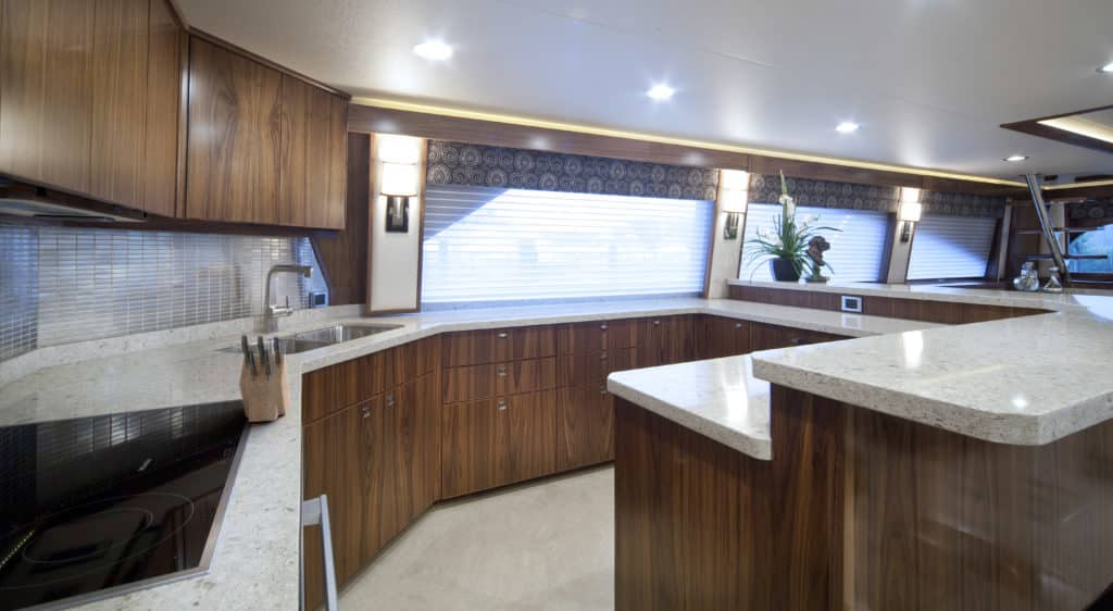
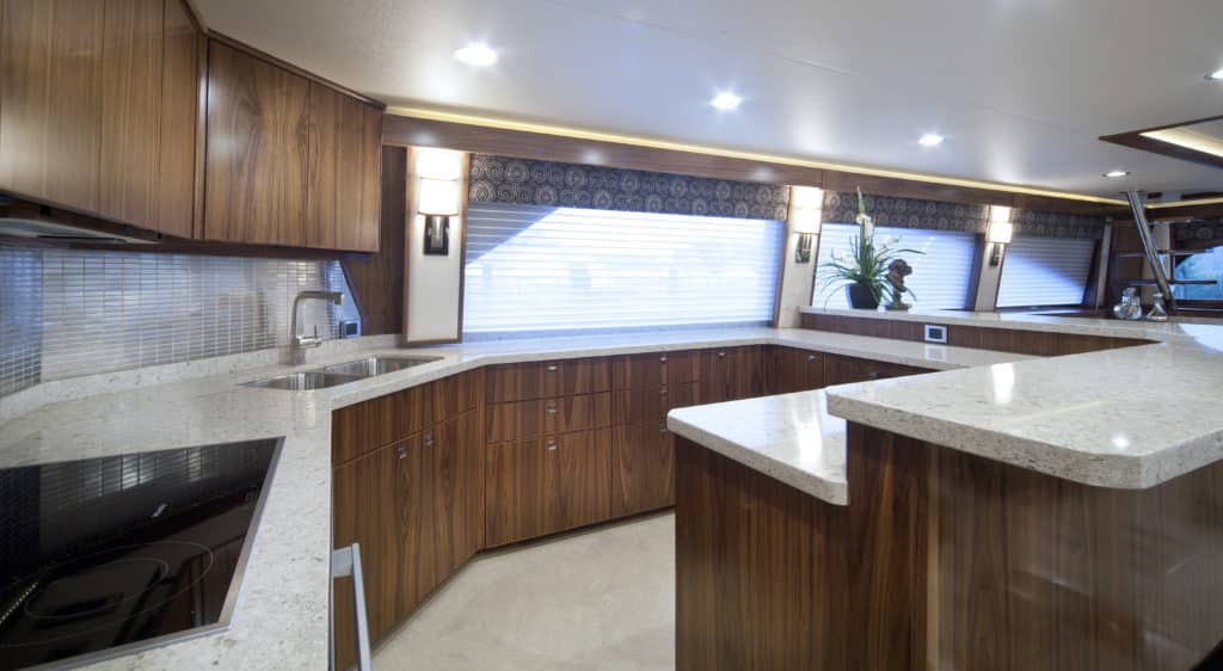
- knife block [238,334,291,423]
